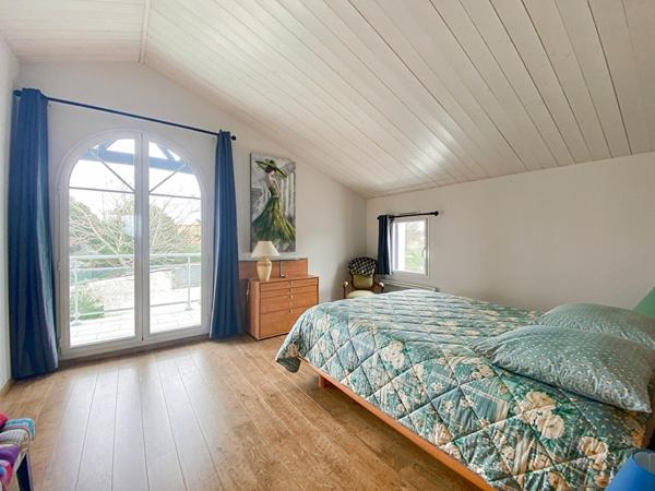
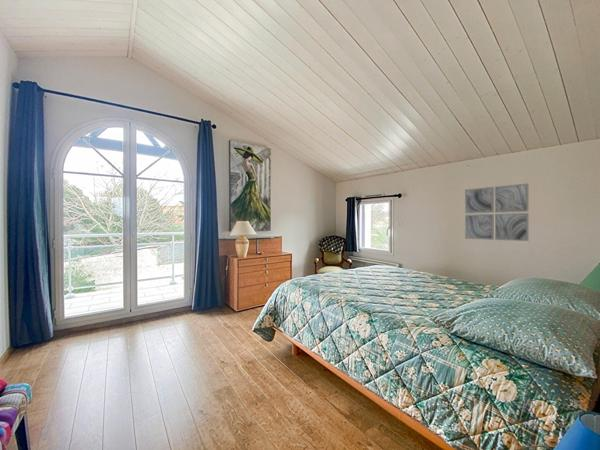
+ wall art [464,182,530,242]
